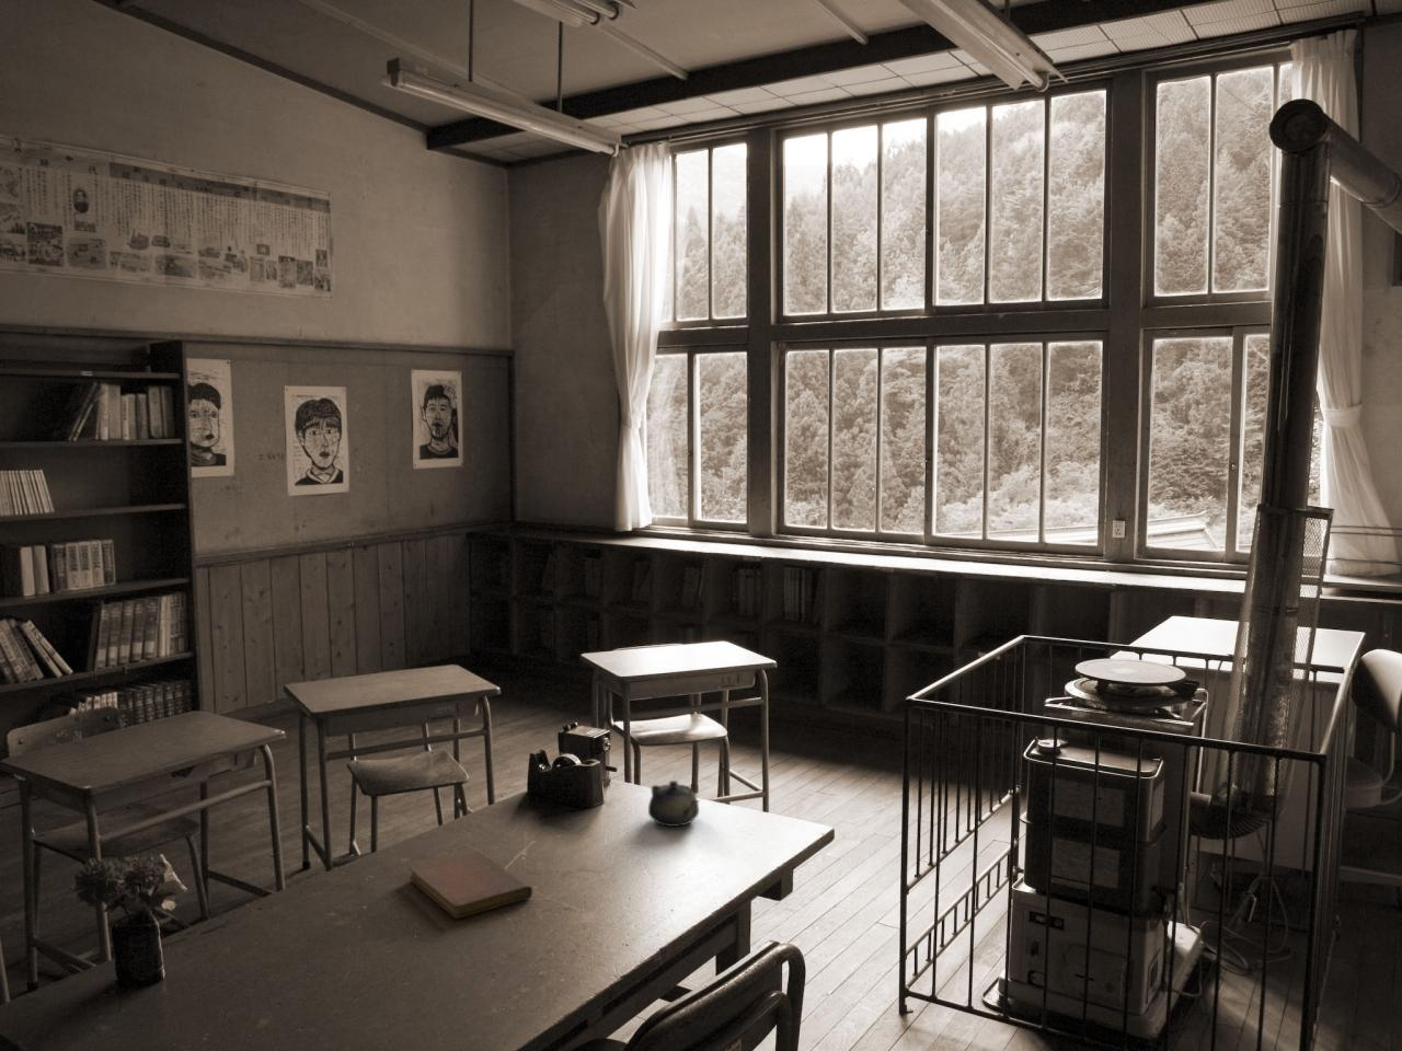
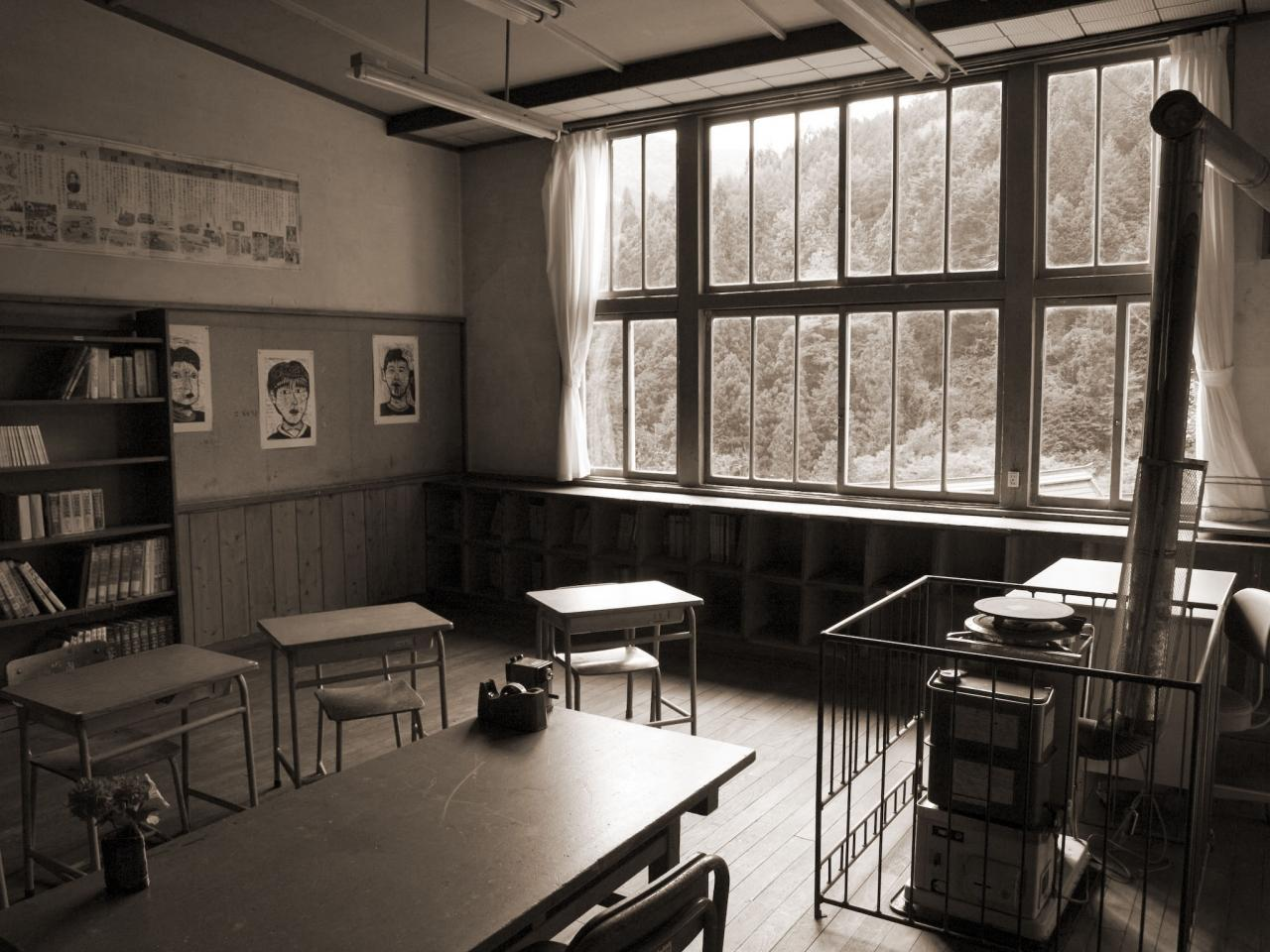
- teapot [647,779,700,828]
- notebook [407,850,533,920]
